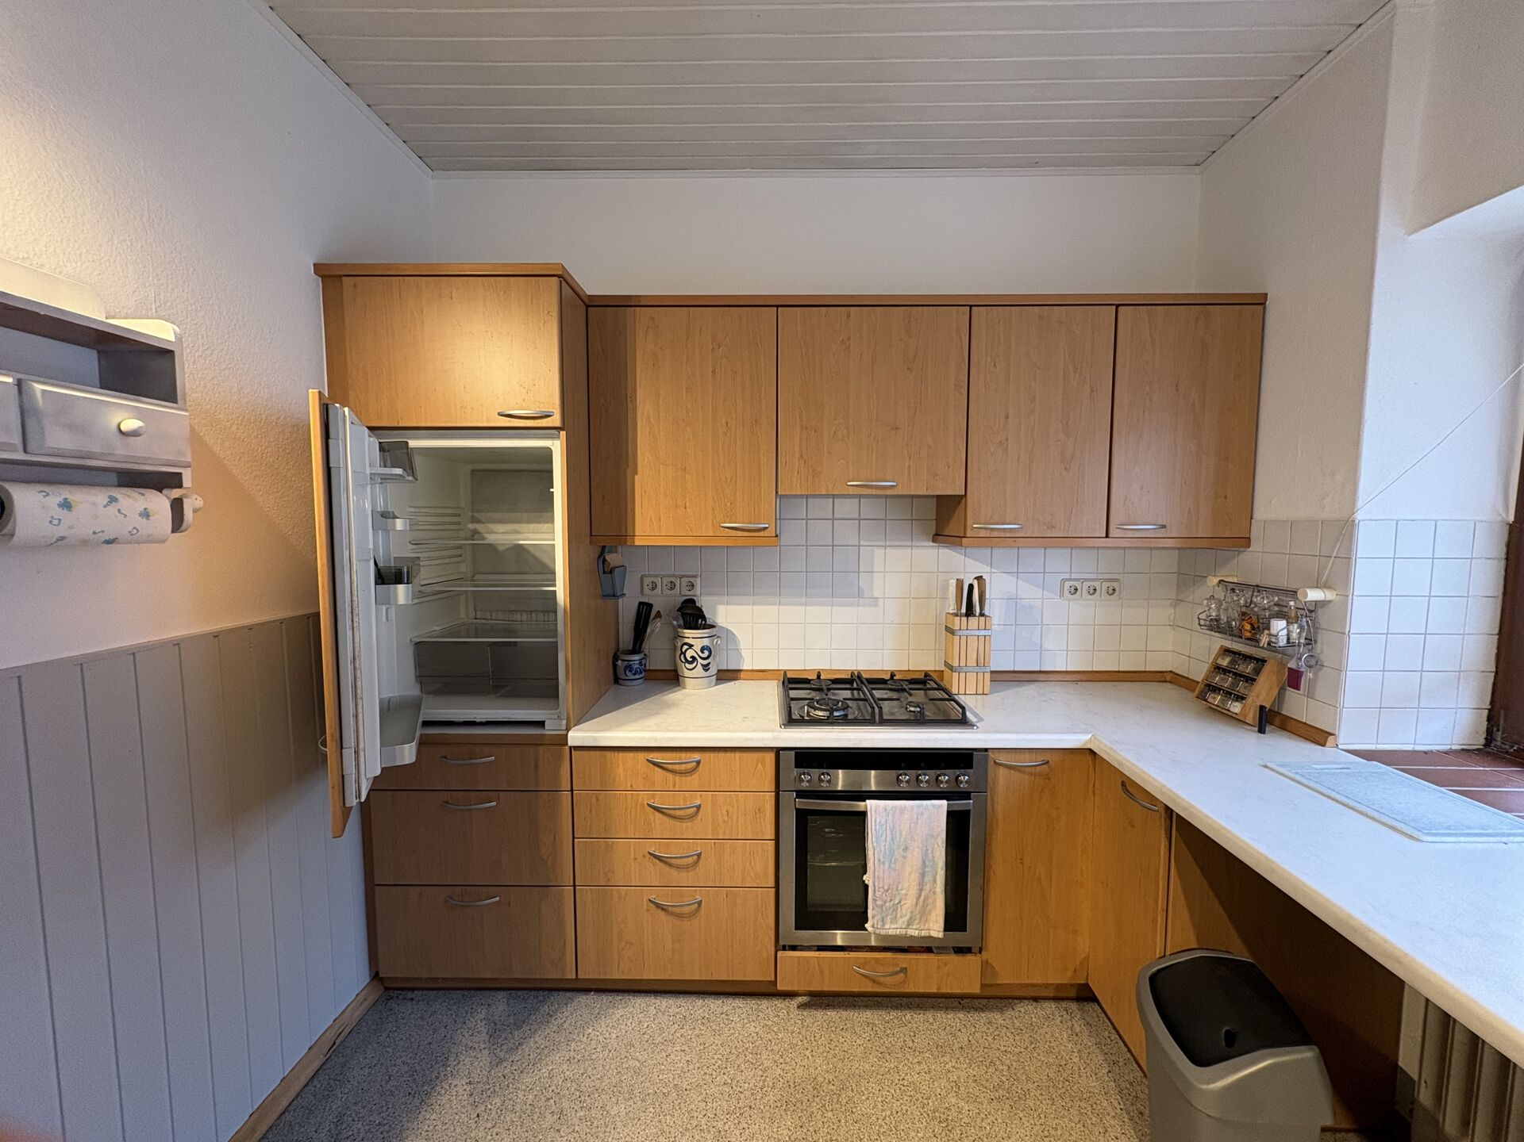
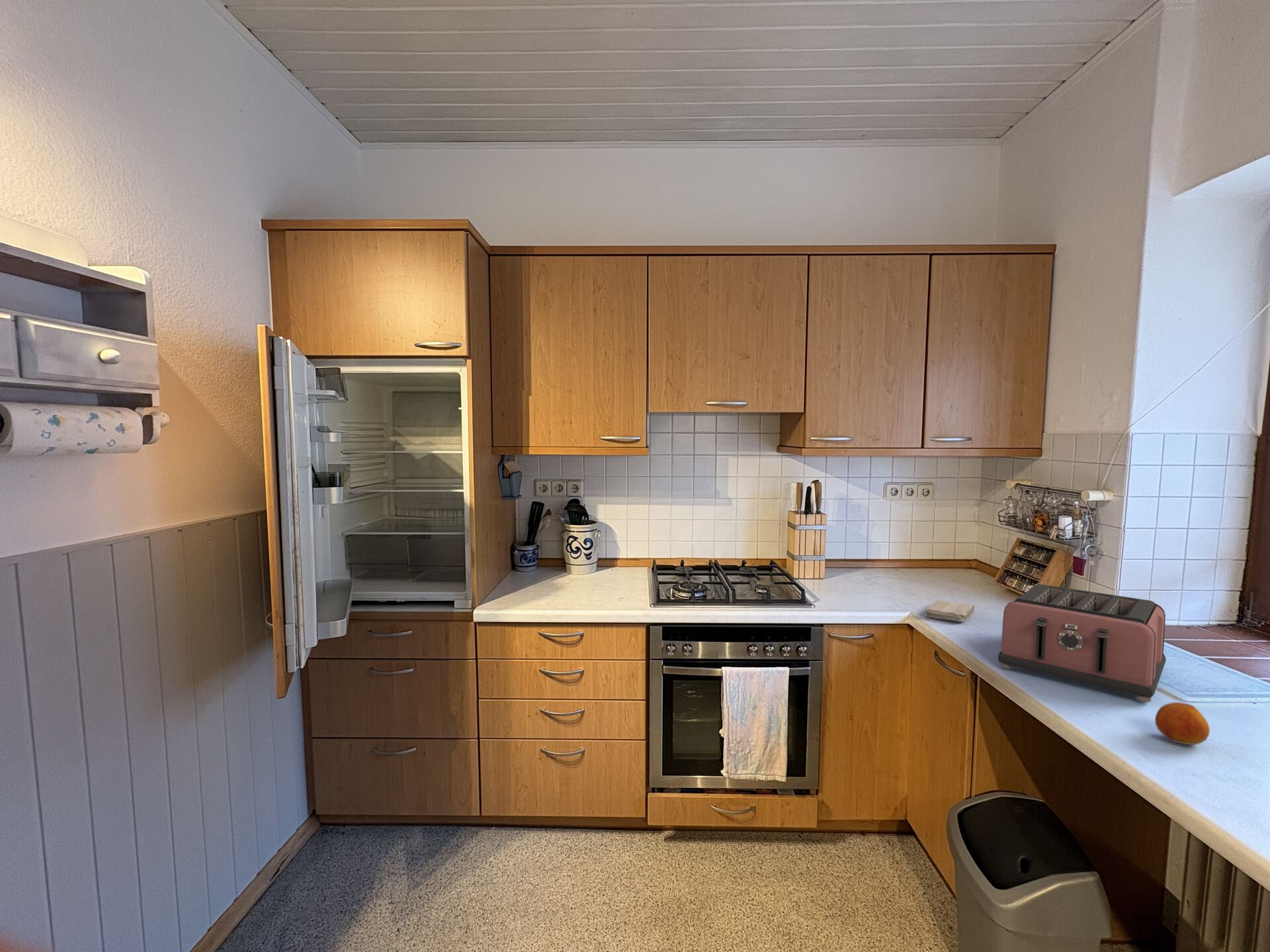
+ toaster [997,584,1167,703]
+ fruit [1154,701,1210,746]
+ washcloth [924,600,975,623]
